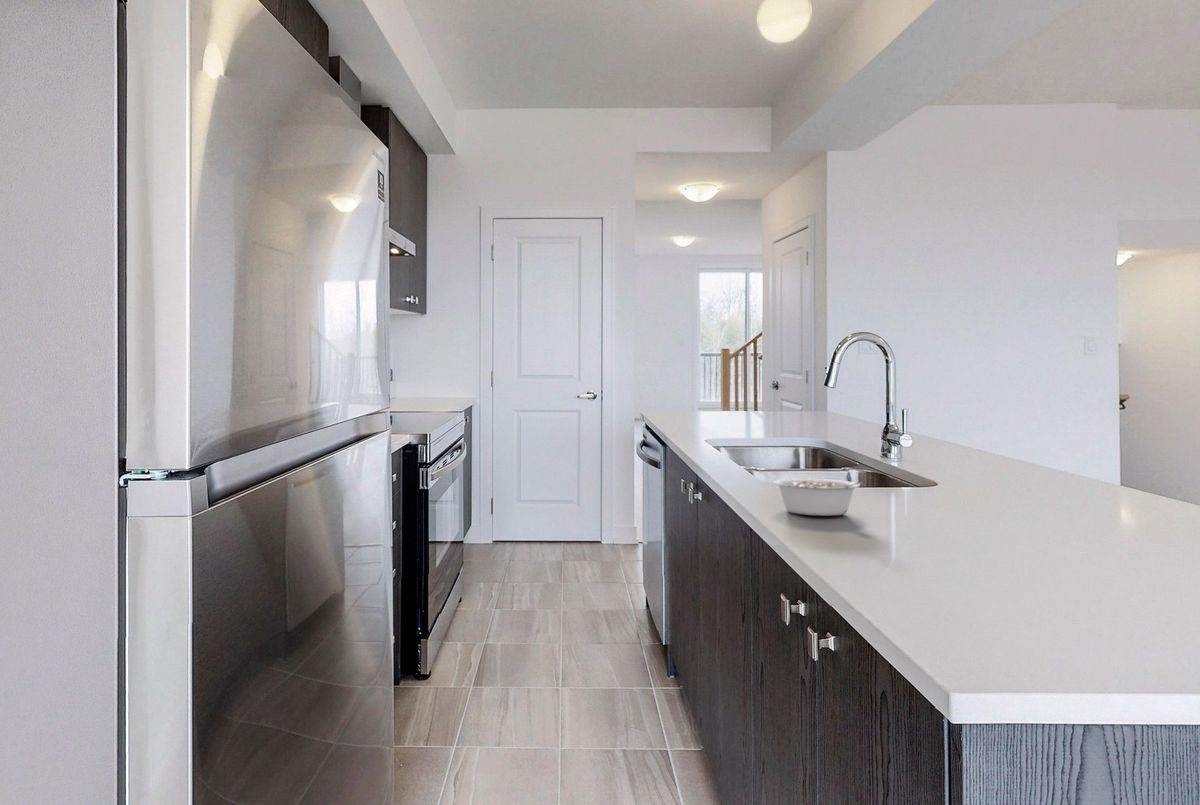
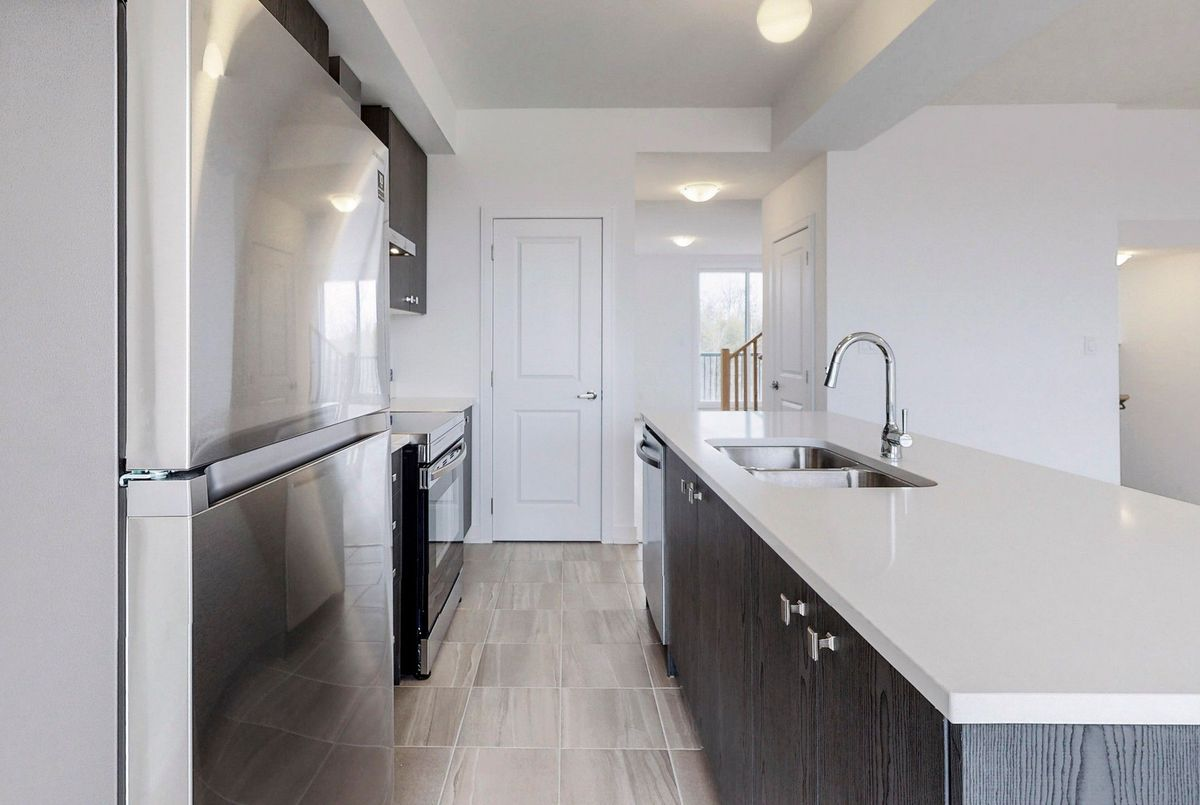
- legume [772,478,864,517]
